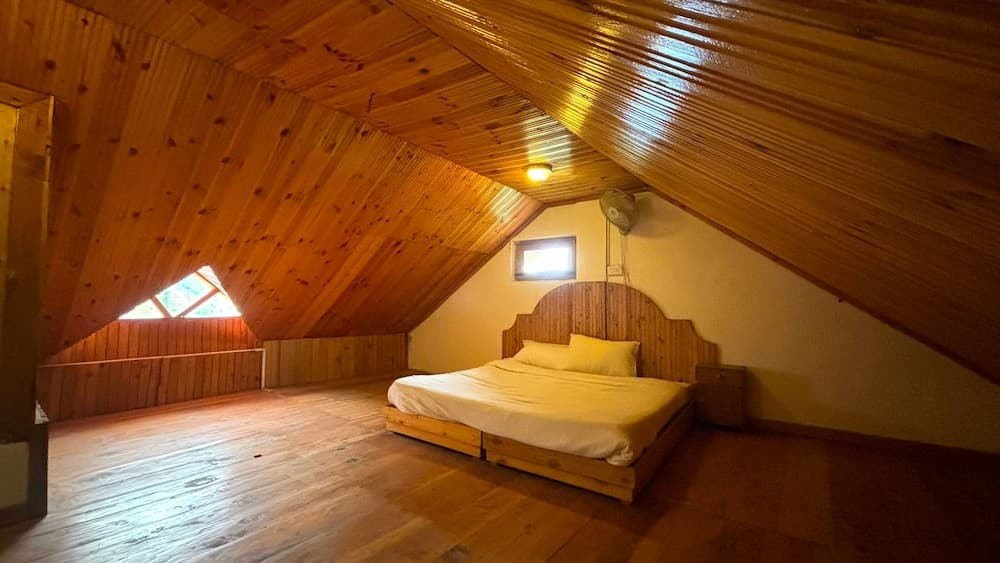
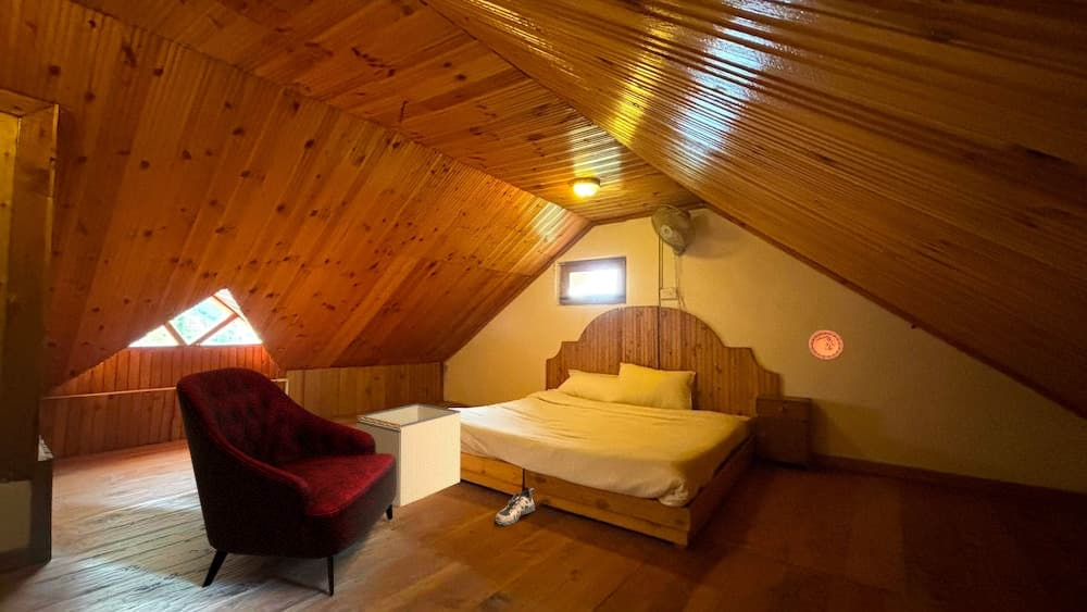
+ shoe [495,487,536,526]
+ storage bin [357,402,462,508]
+ armchair [175,366,397,597]
+ decorative plate [807,328,846,362]
